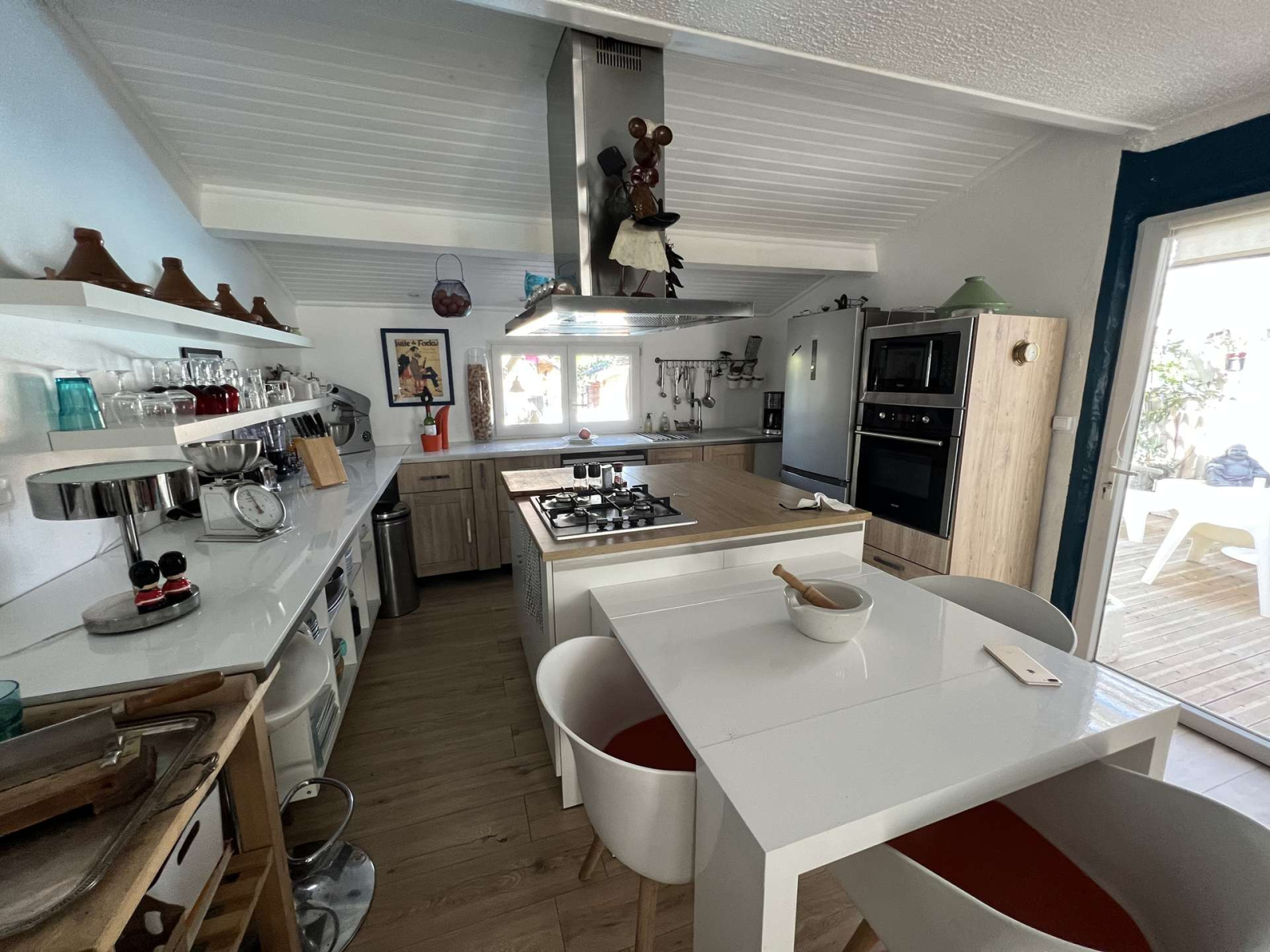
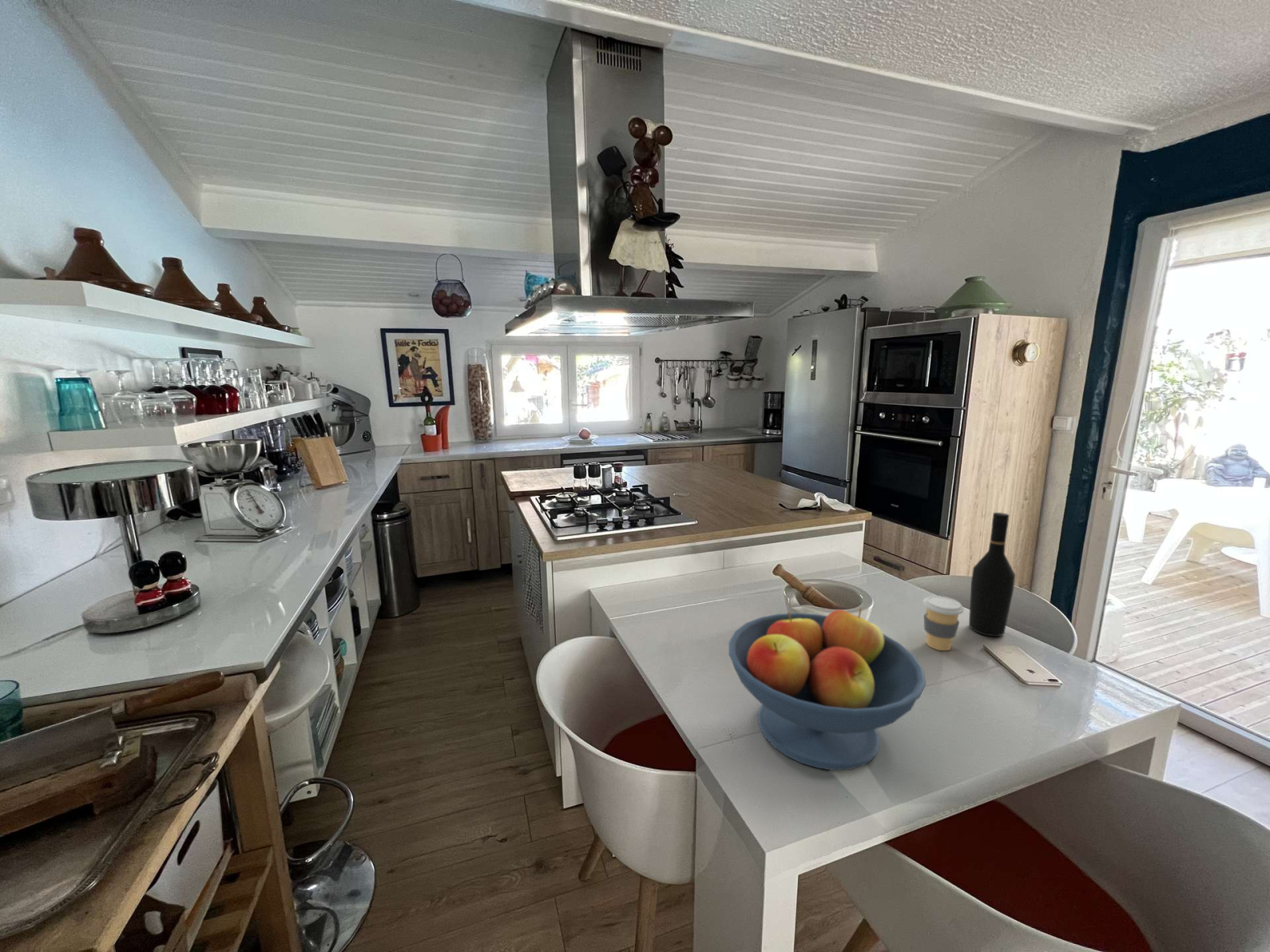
+ fruit bowl [728,608,927,771]
+ wine bottle [968,512,1016,637]
+ coffee cup [922,595,965,651]
